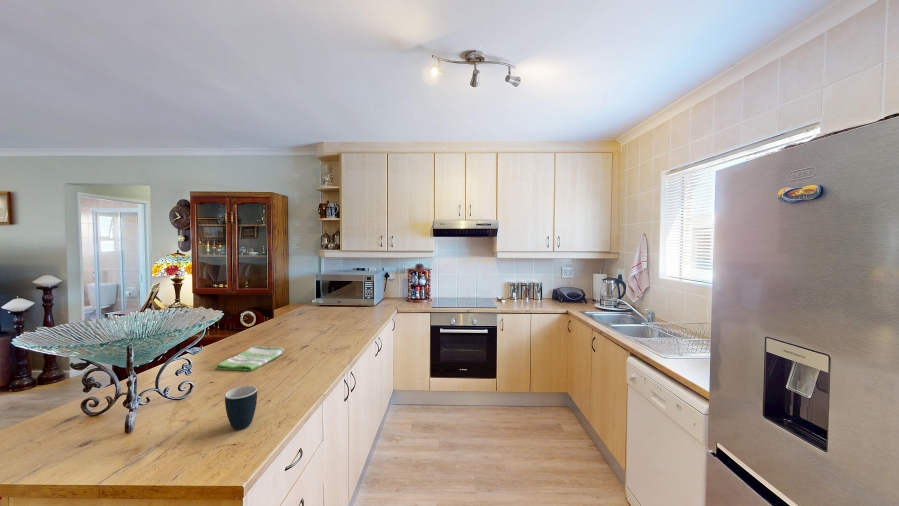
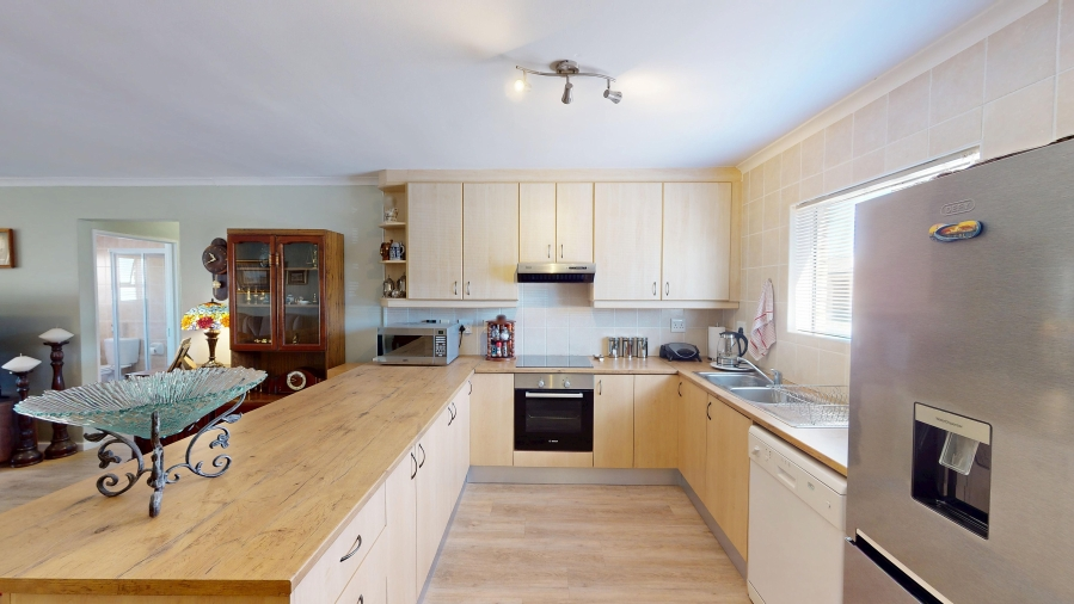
- dish towel [215,345,285,372]
- mug [224,385,258,430]
